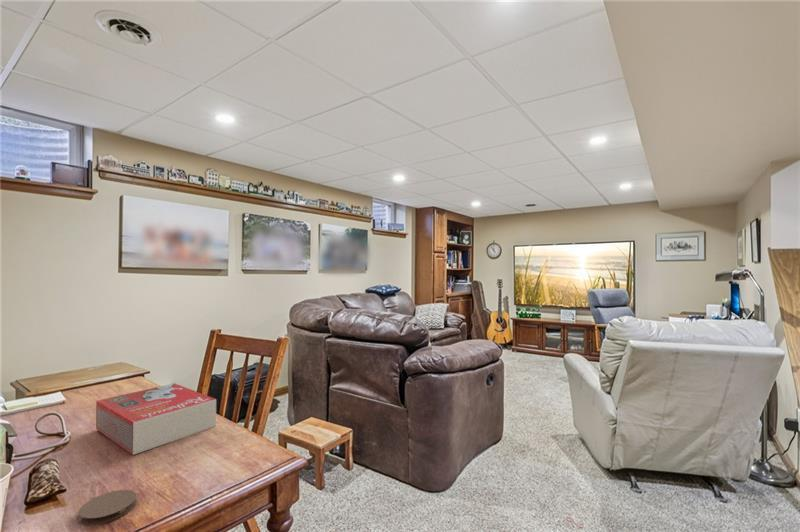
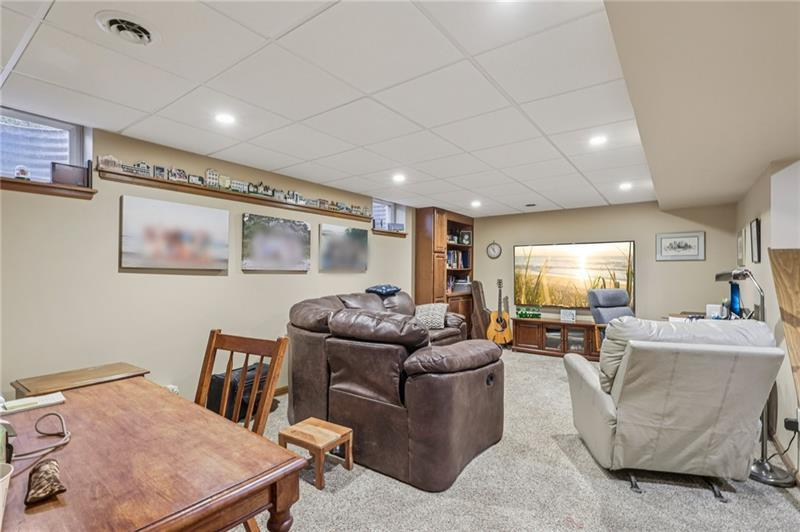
- coaster [77,489,137,526]
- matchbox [95,382,217,456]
